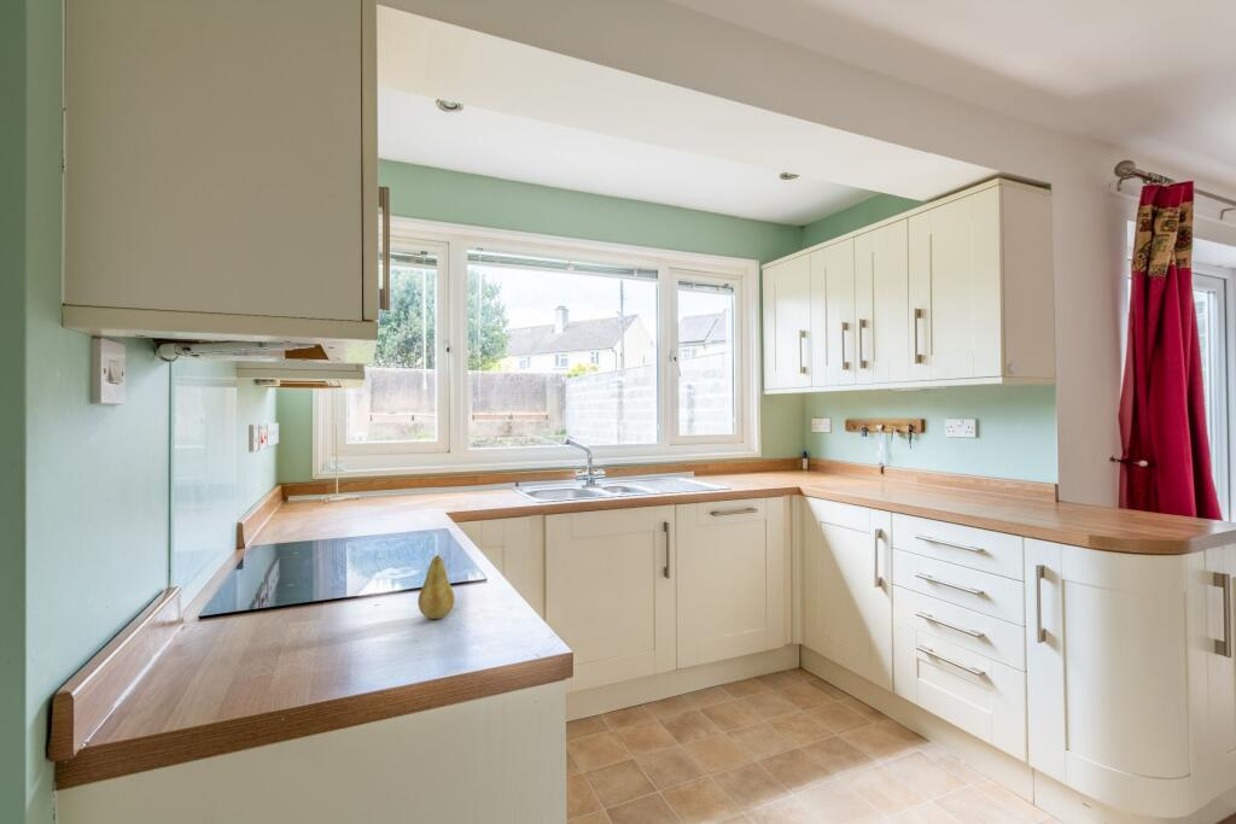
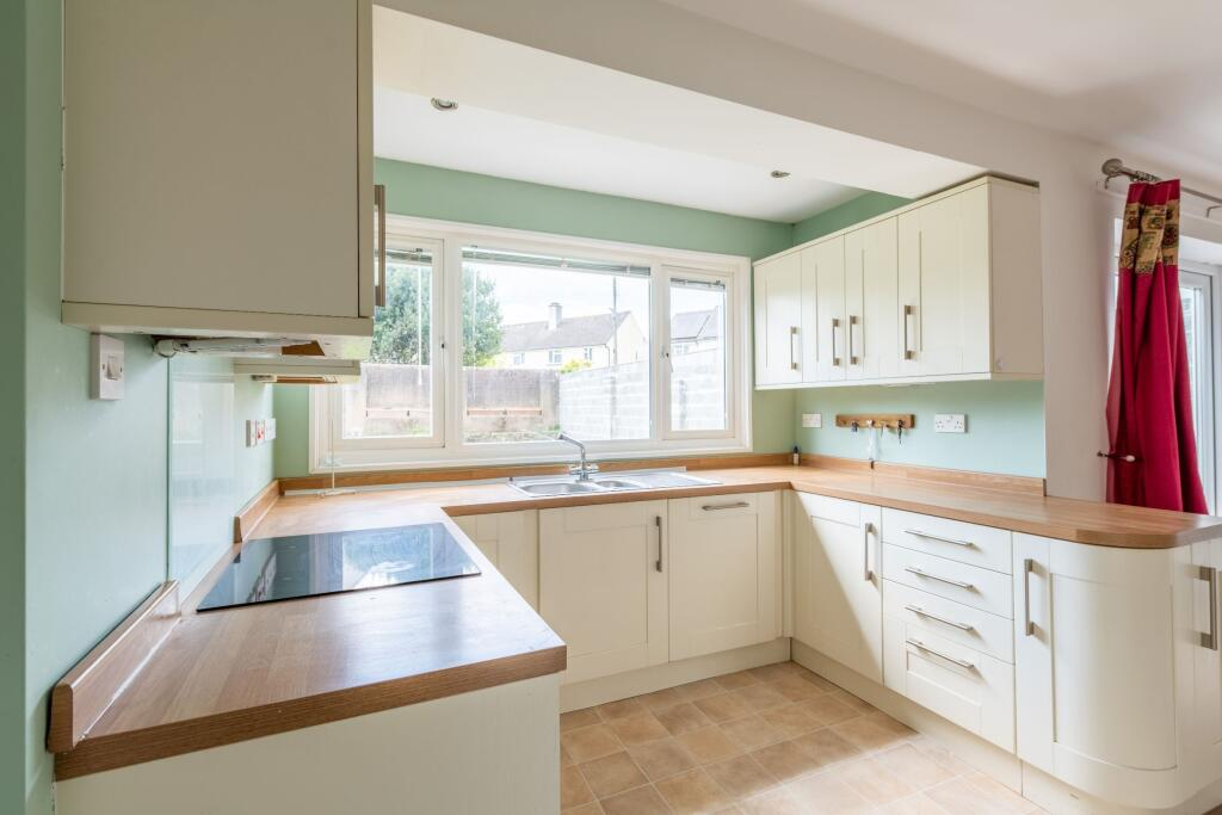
- fruit [416,554,455,620]
